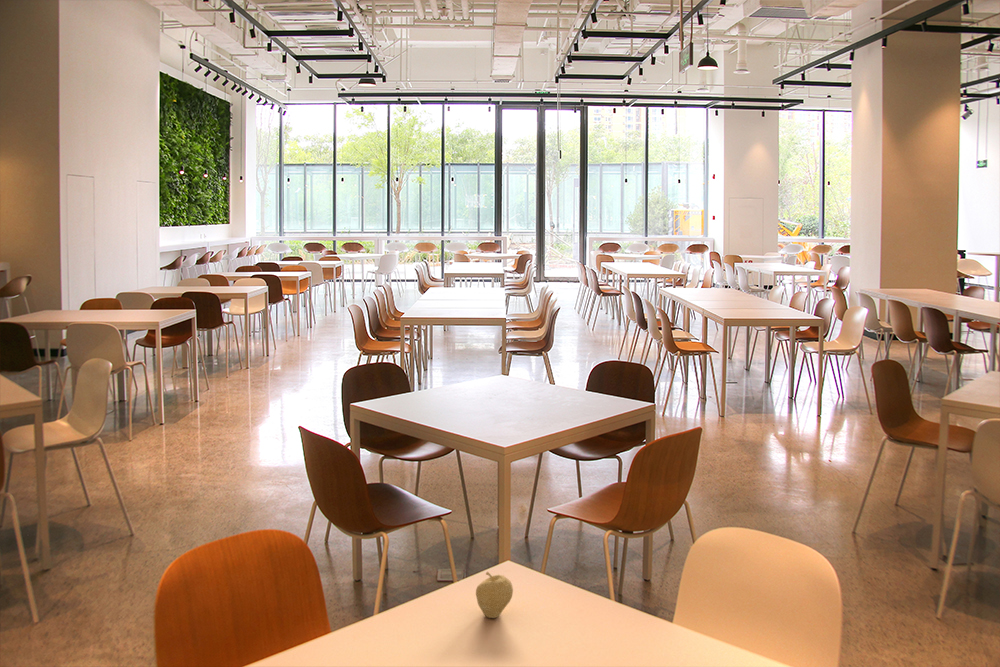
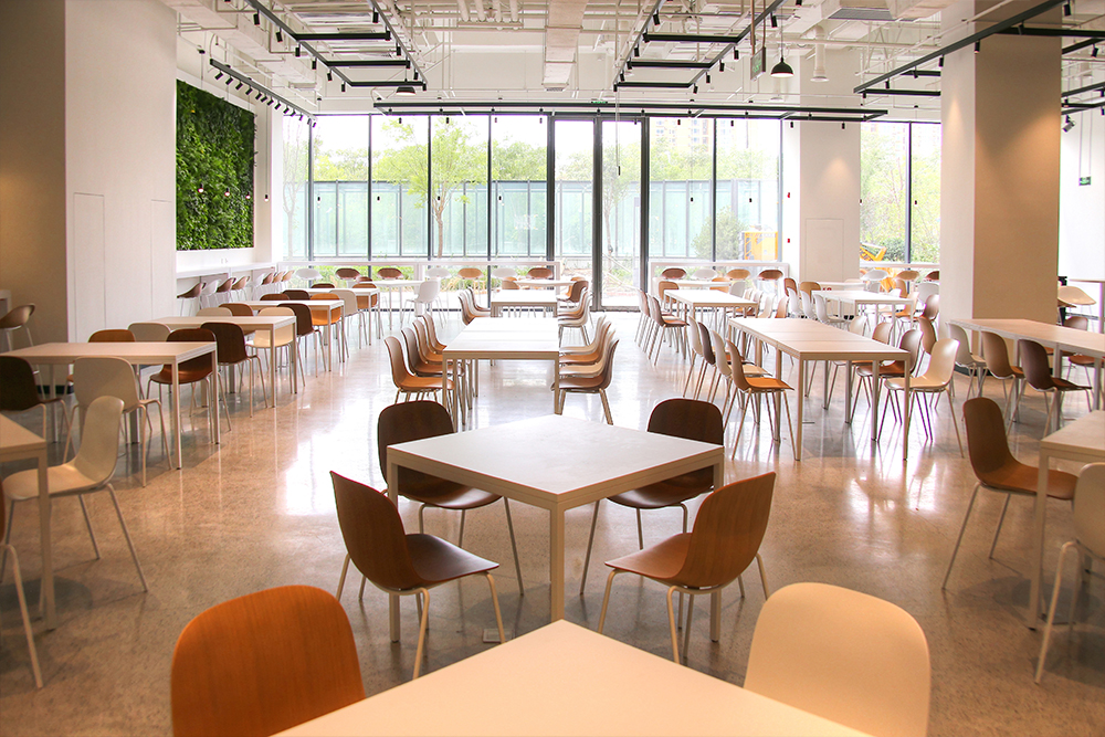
- fruit [475,571,514,619]
